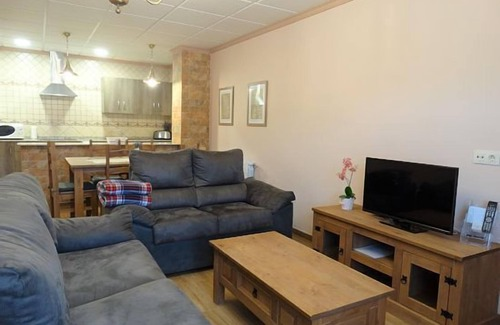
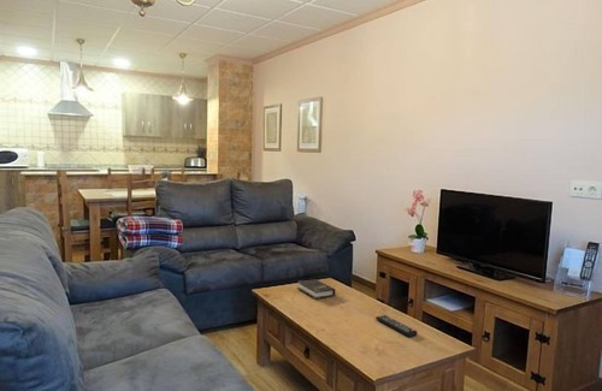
+ remote control [374,314,418,338]
+ hardback book [296,278,337,301]
